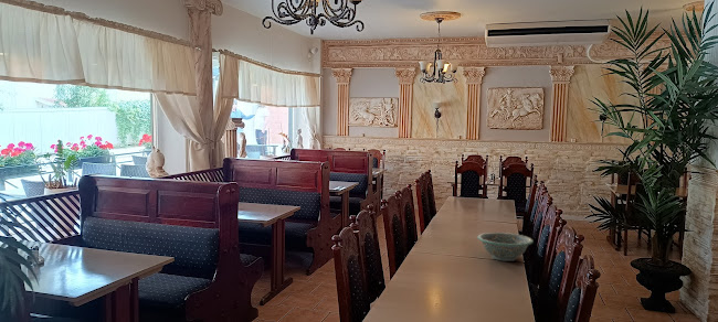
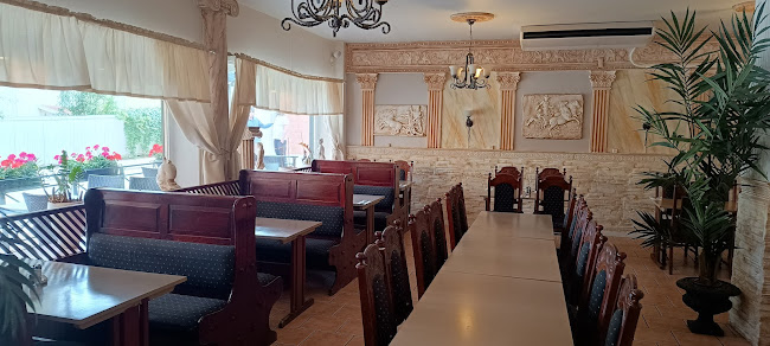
- decorative bowl [476,232,535,262]
